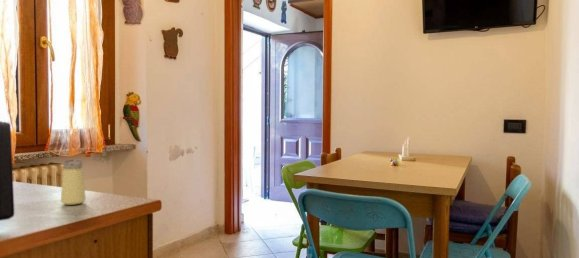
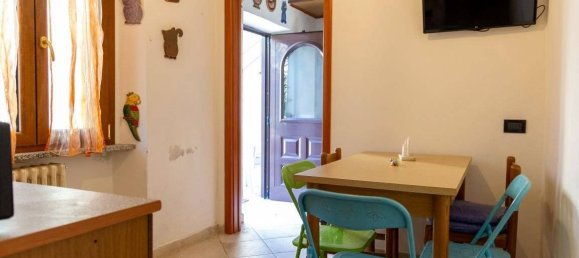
- saltshaker [60,158,87,206]
